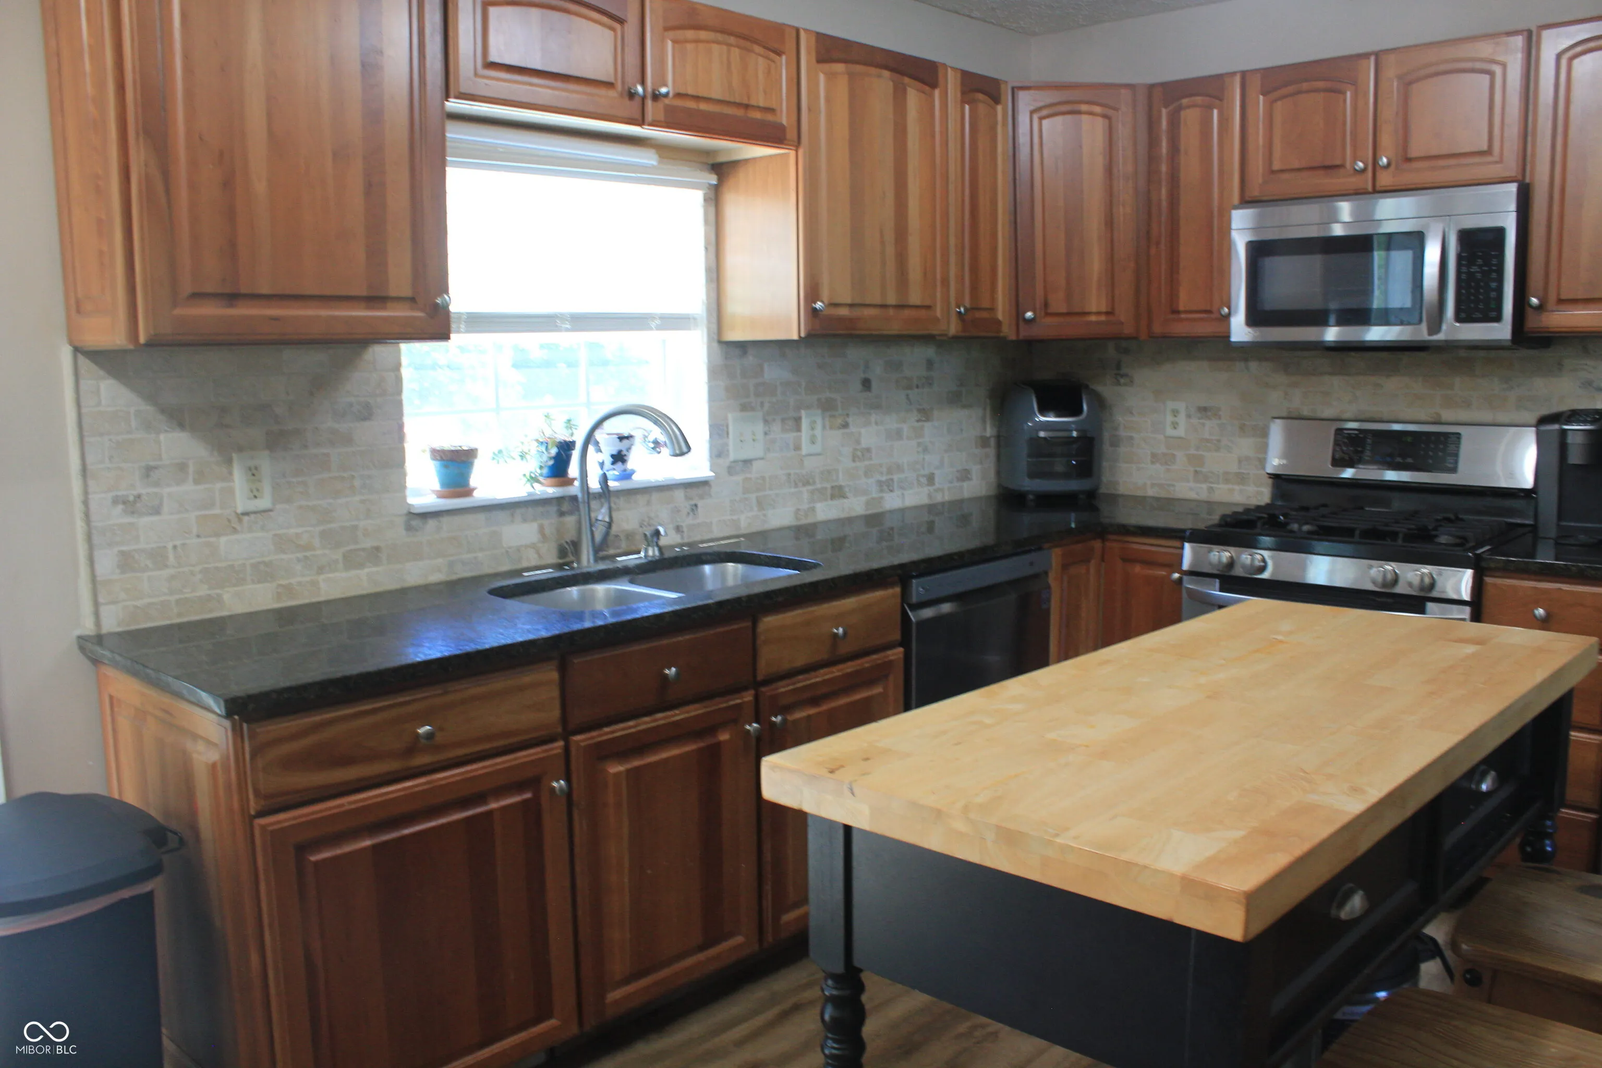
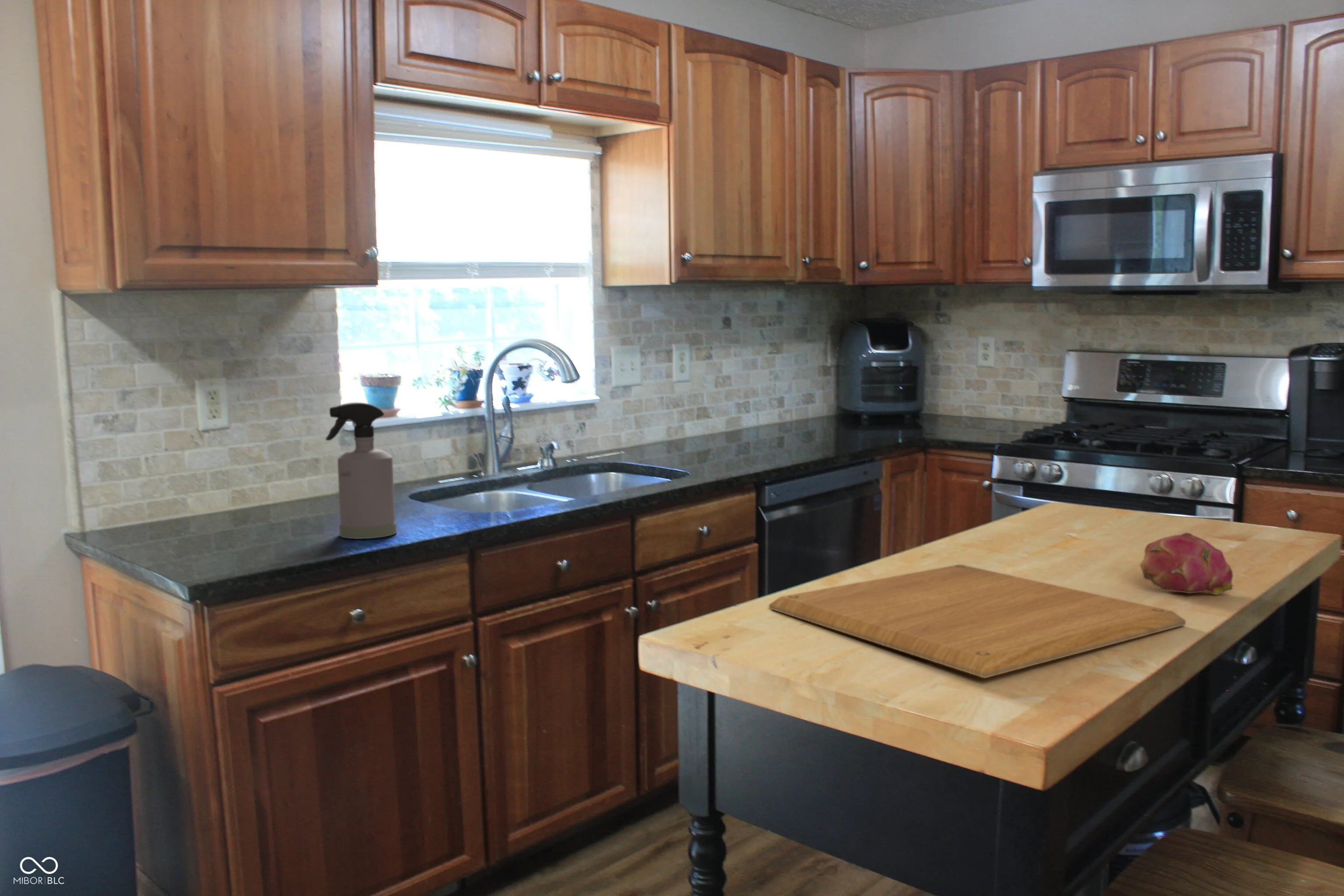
+ fruit [1139,532,1234,595]
+ chopping board [769,564,1186,679]
+ spray bottle [325,402,397,539]
